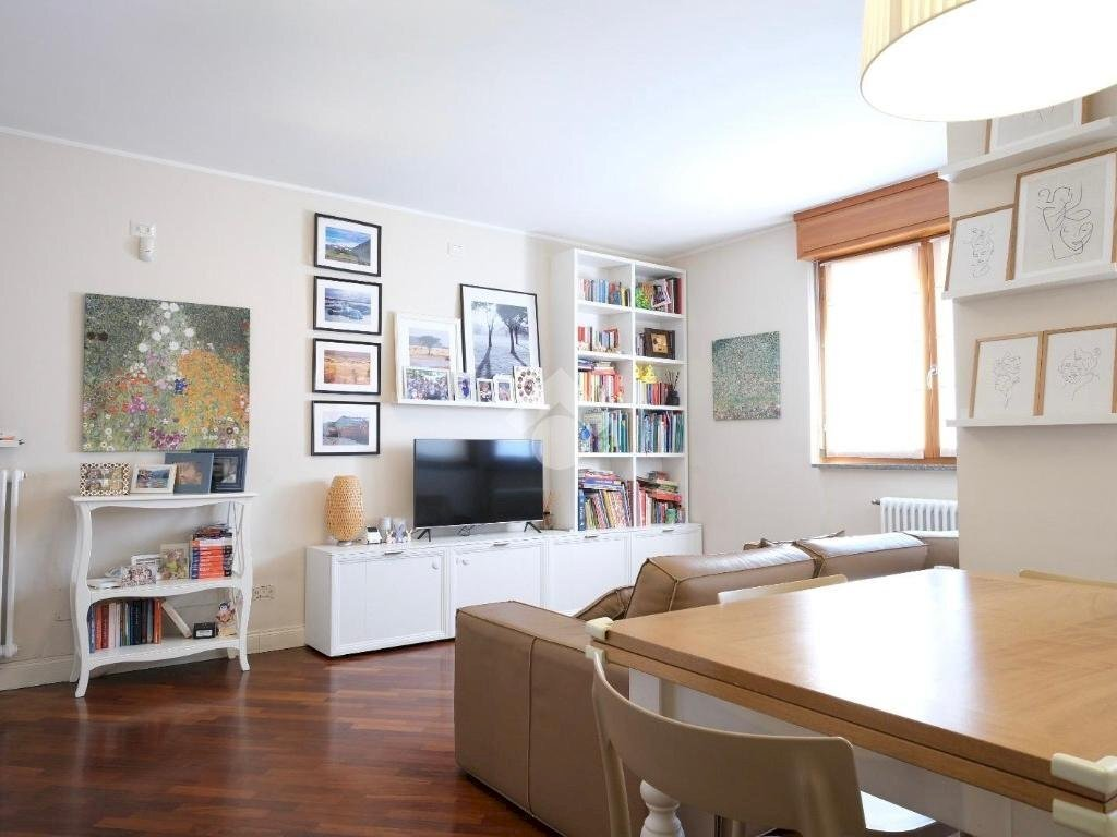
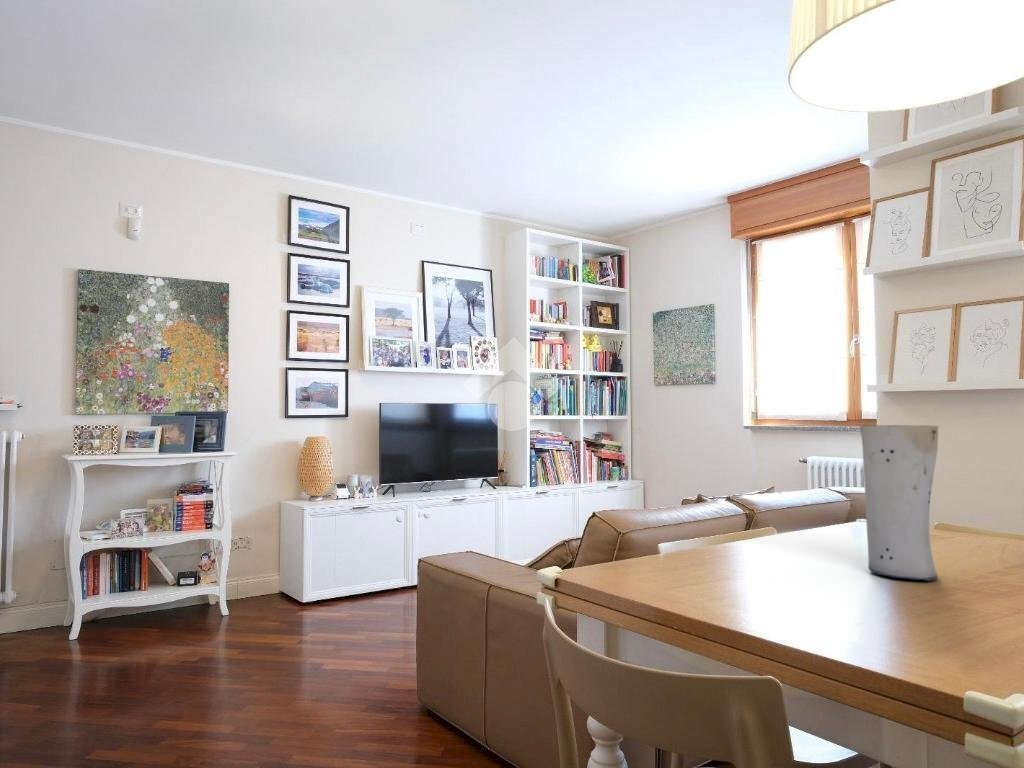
+ vase [858,424,939,582]
